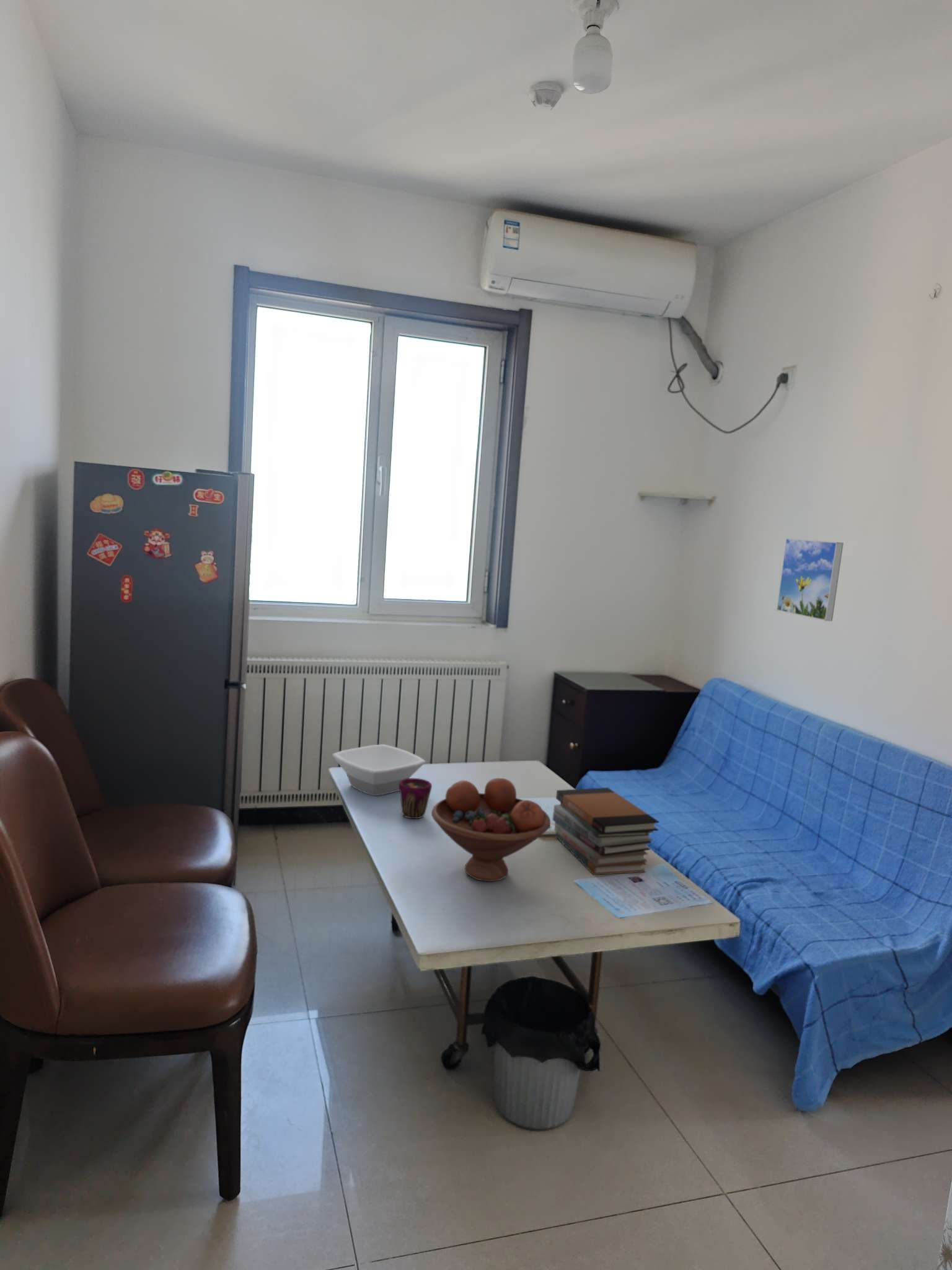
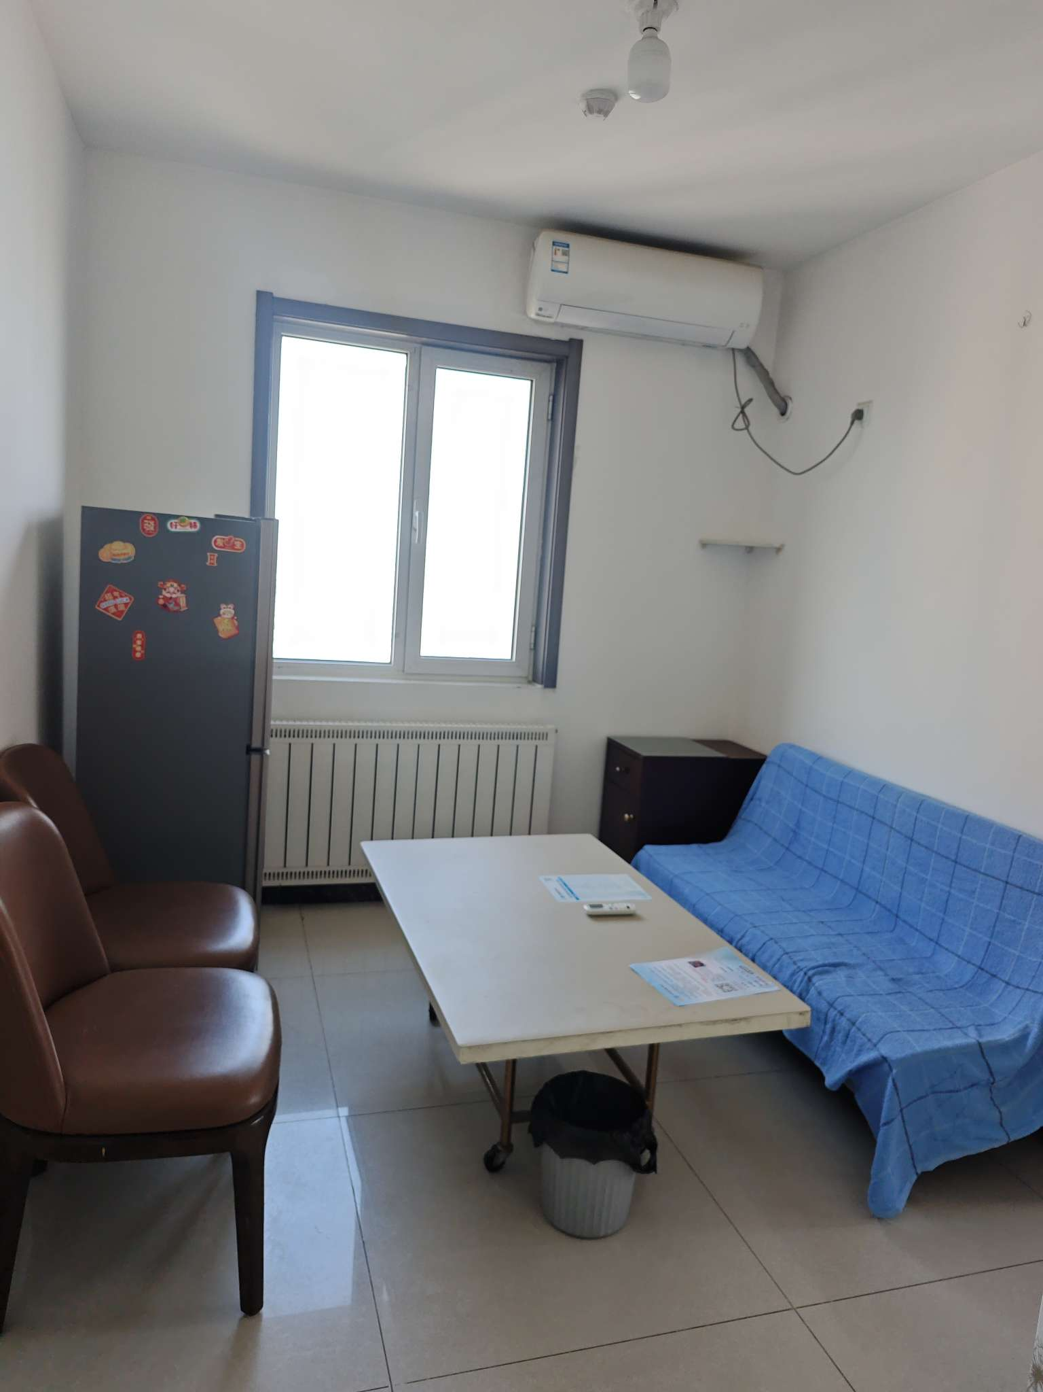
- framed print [776,538,844,622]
- book stack [552,787,660,876]
- cup [399,778,433,819]
- fruit bowl [431,778,551,882]
- bowl [332,744,426,796]
